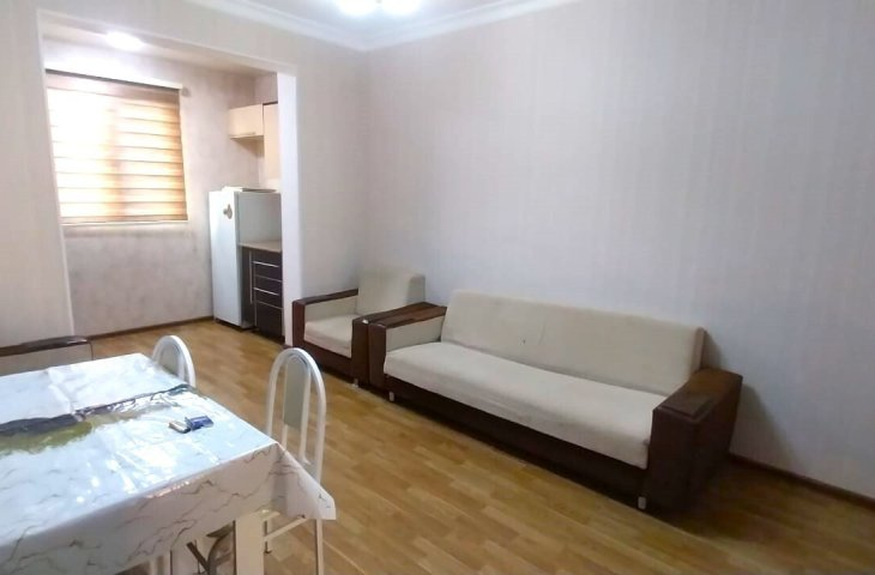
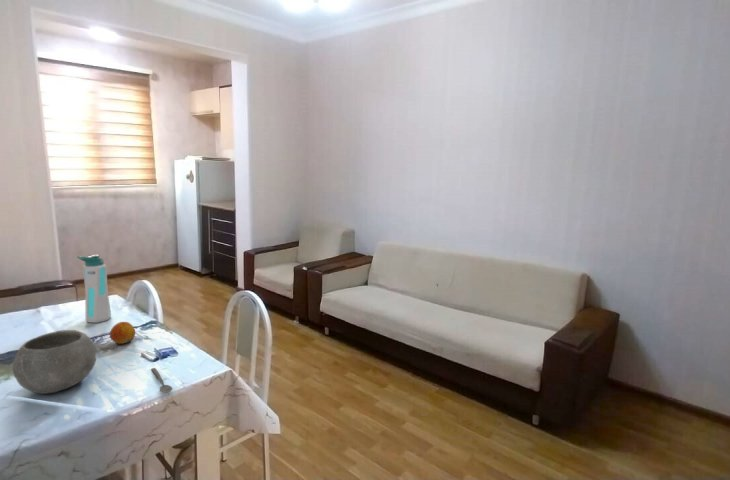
+ spoon [150,367,173,394]
+ fruit [109,321,136,345]
+ water bottle [76,254,112,324]
+ bowl [12,329,98,395]
